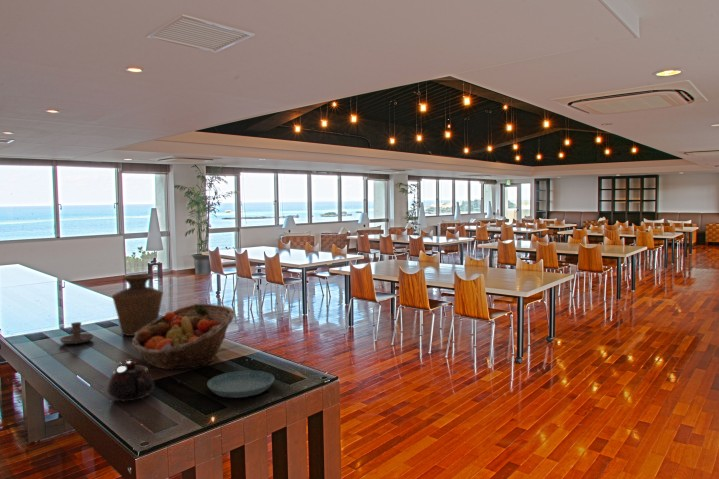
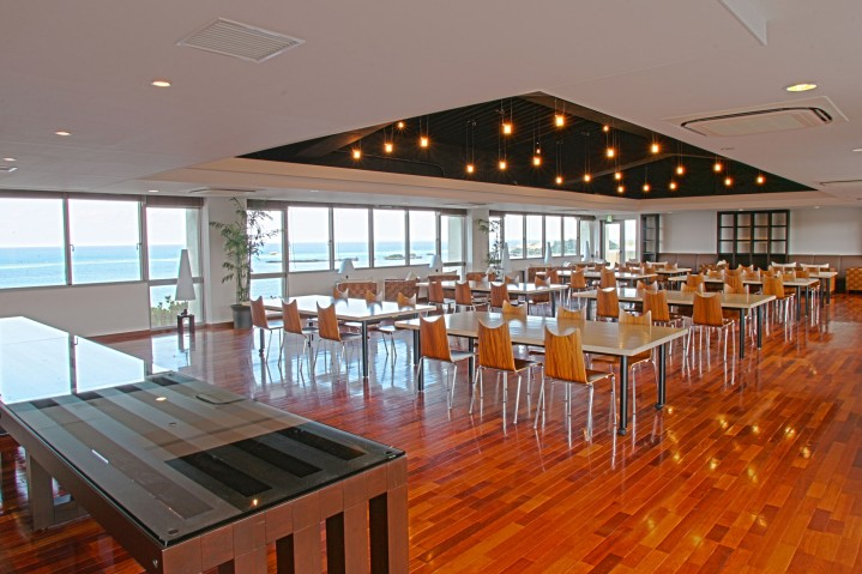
- teapot [106,360,155,402]
- fruit basket [131,303,236,370]
- saucer [206,370,275,399]
- candle holder [59,321,94,345]
- vase [111,274,164,337]
